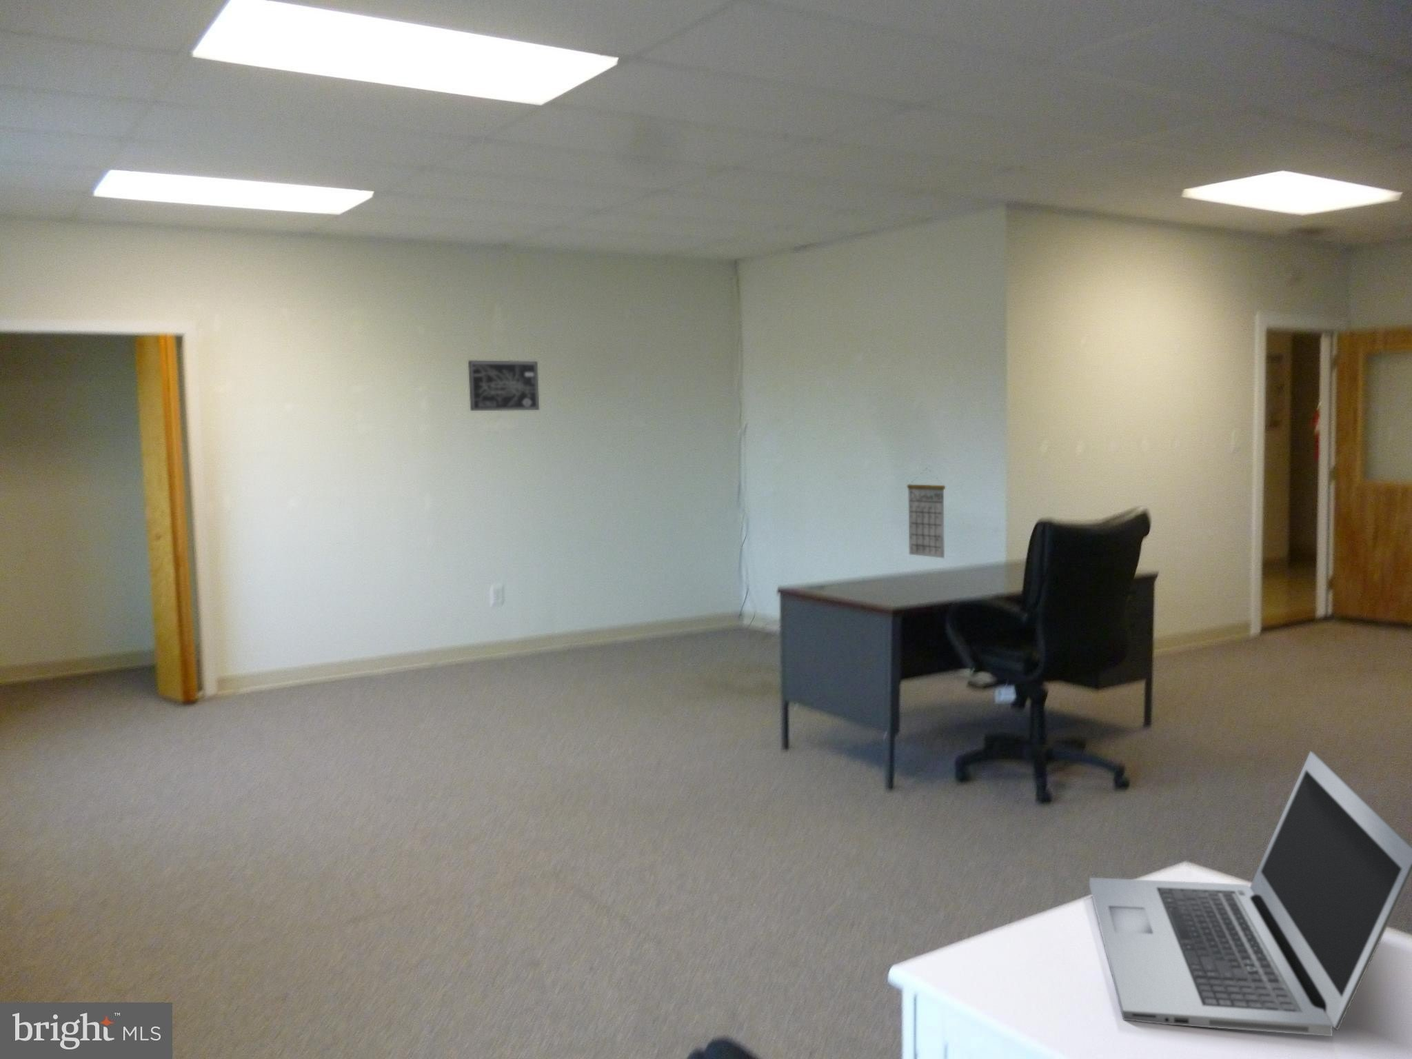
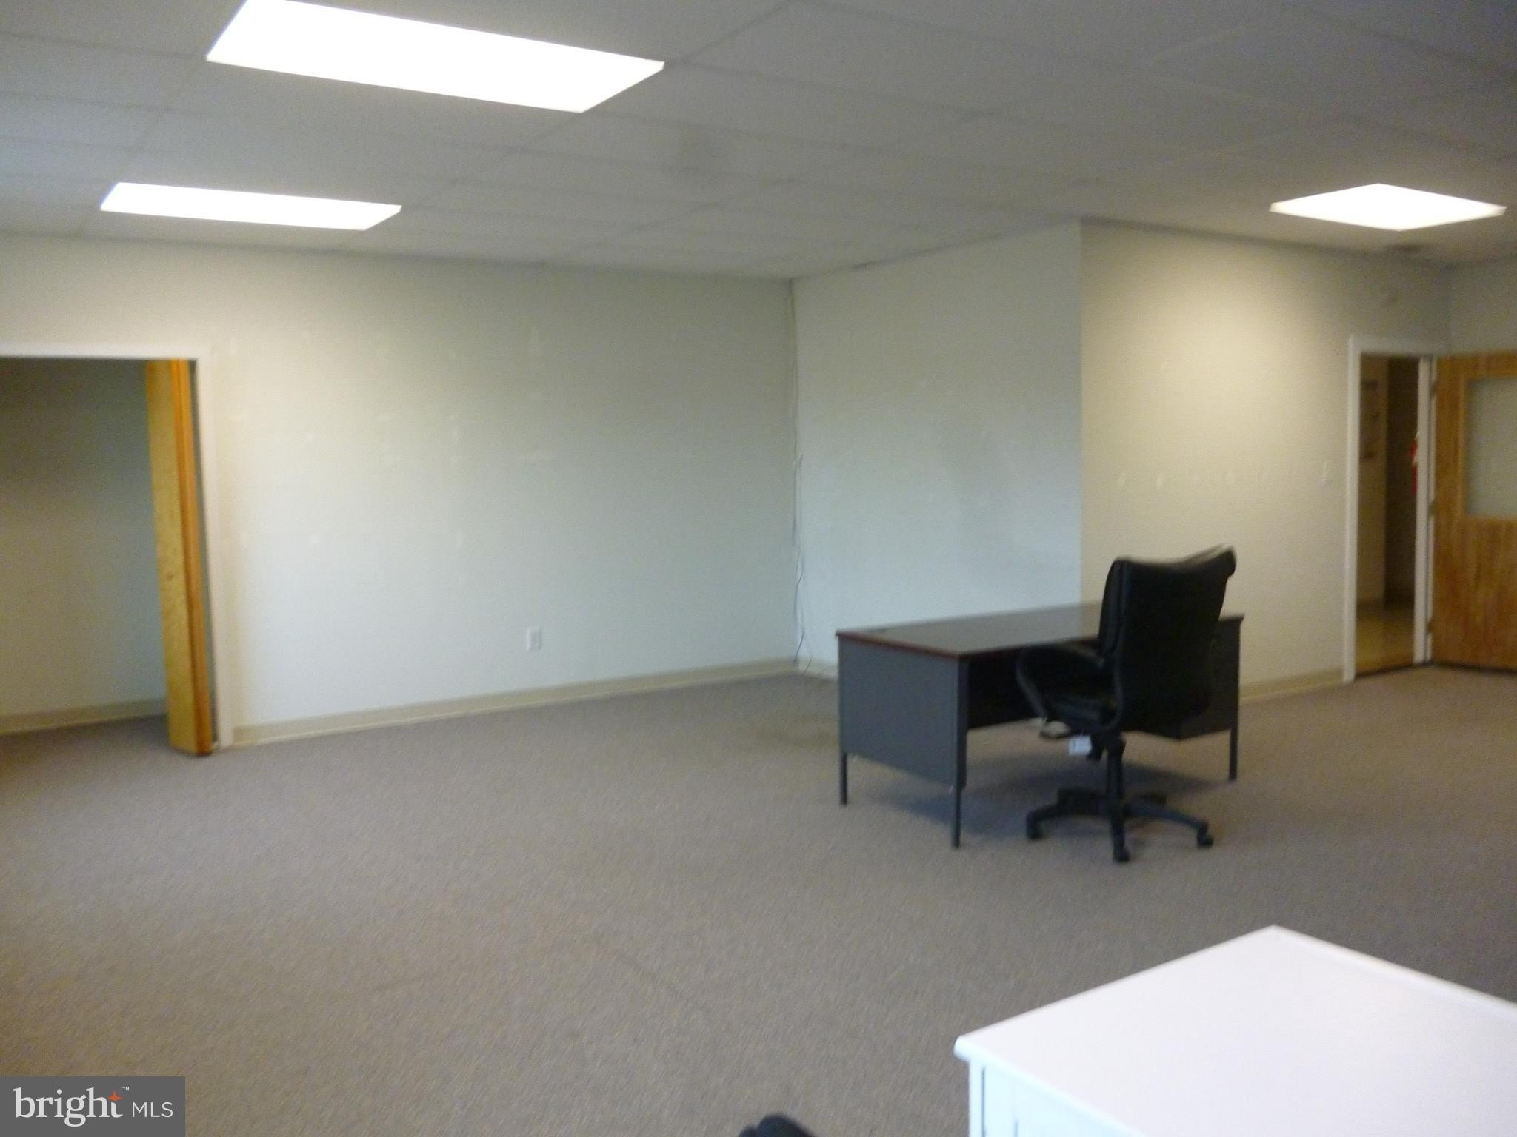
- calendar [906,467,946,560]
- laptop [1088,750,1412,1037]
- wall art [467,360,540,412]
